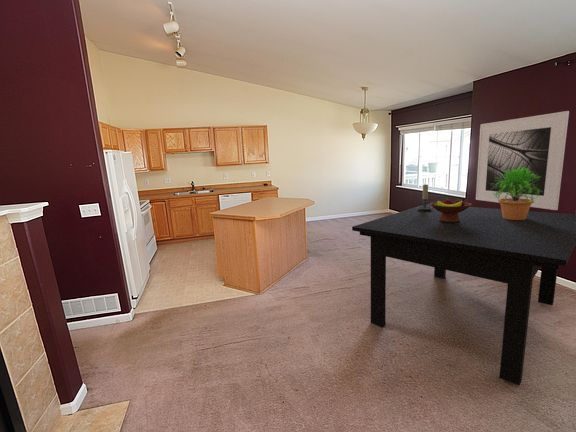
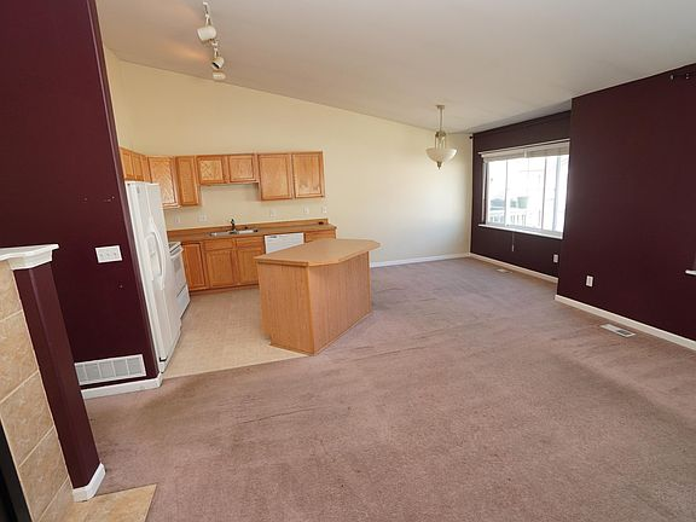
- potted plant [493,167,543,220]
- dining table [351,203,576,387]
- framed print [475,110,570,211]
- candle holder [416,183,433,211]
- fruit bowl [429,197,472,222]
